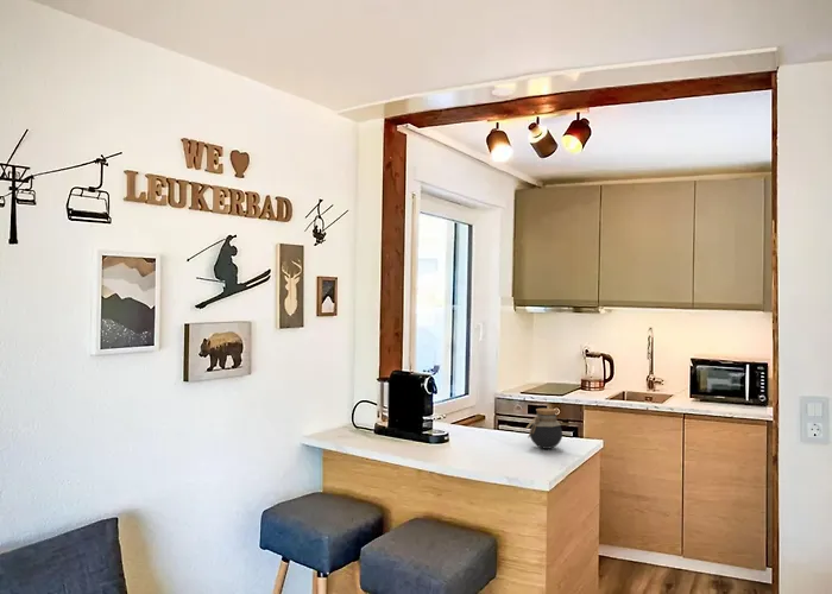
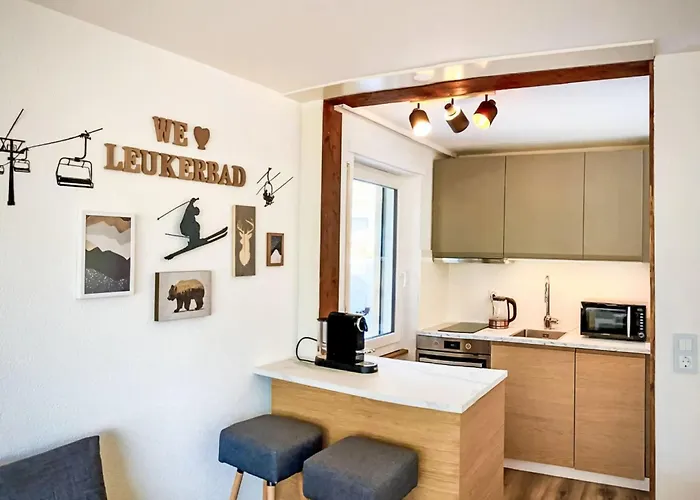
- jar [525,407,563,450]
